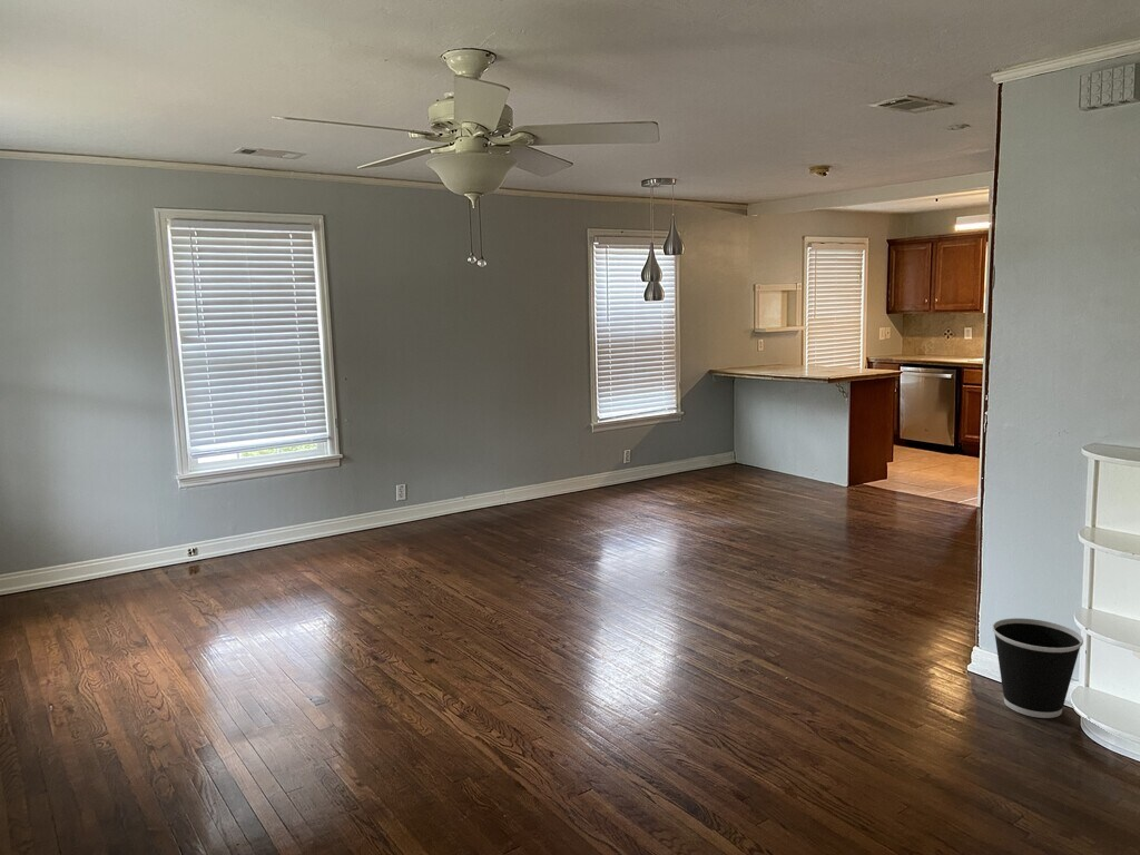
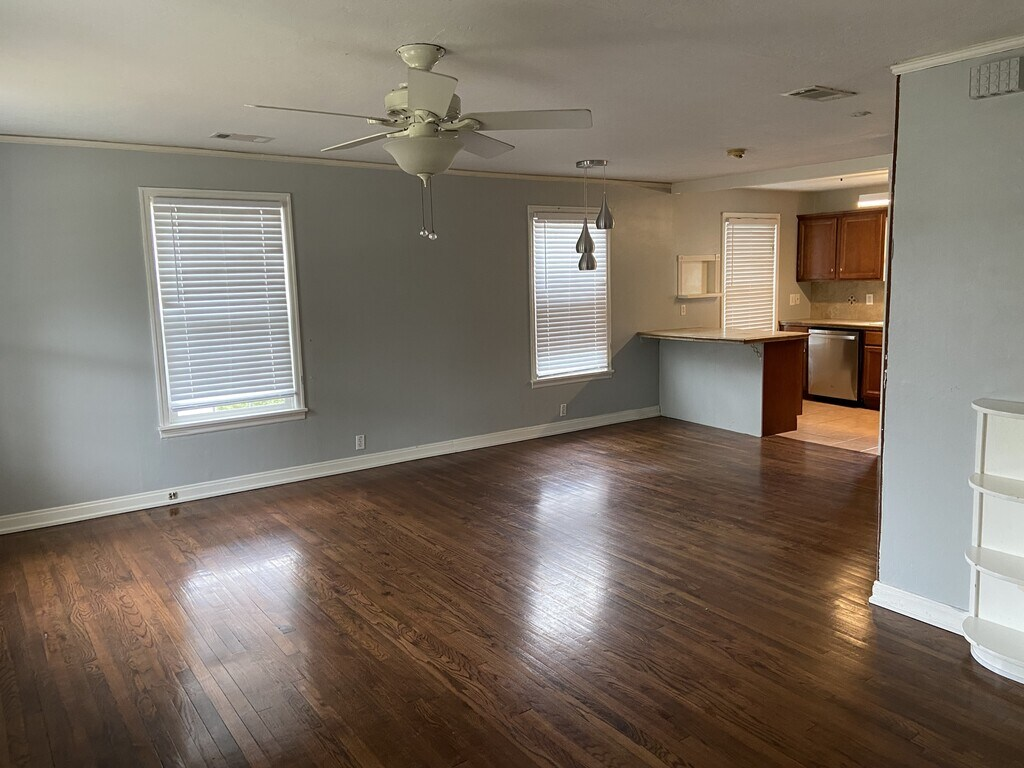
- wastebasket [991,617,1084,719]
